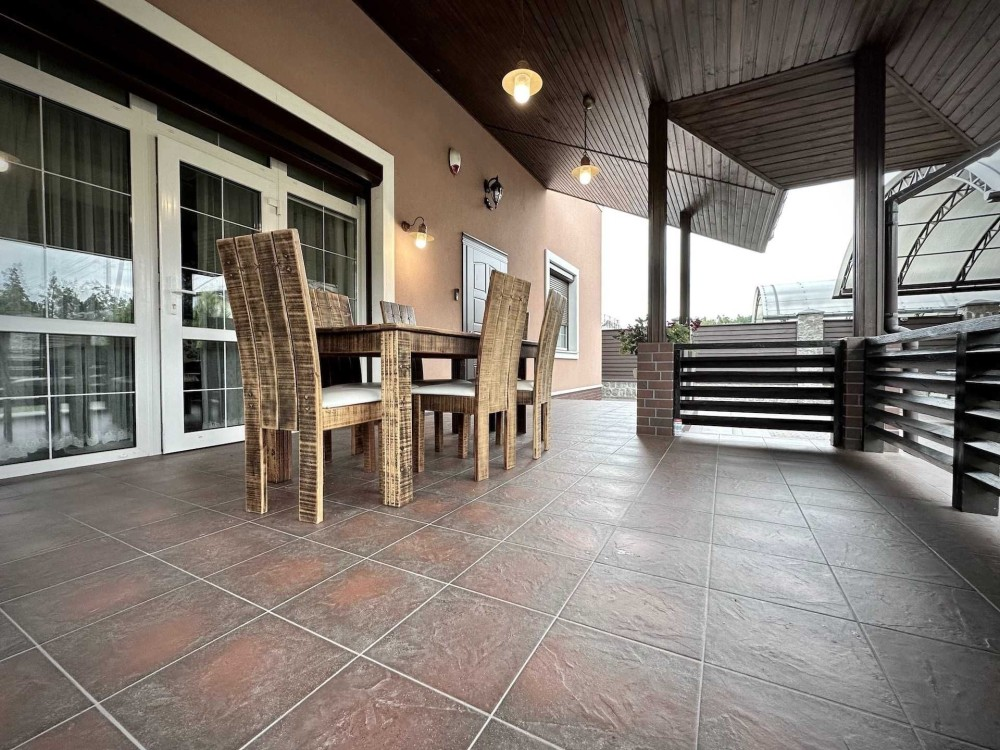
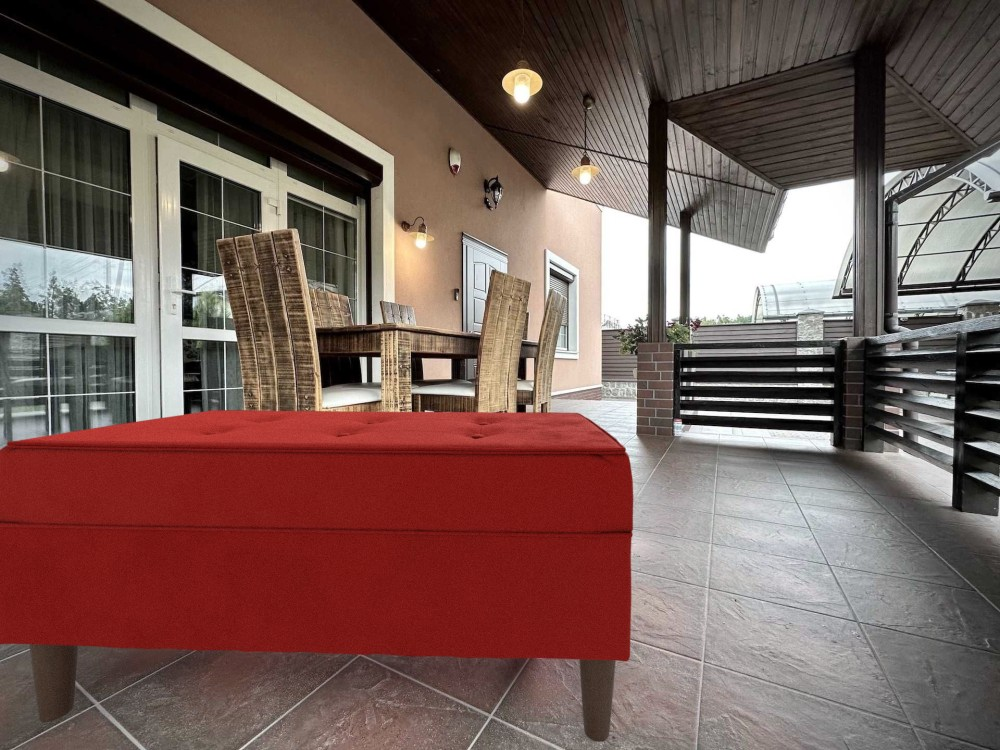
+ bench [0,409,634,743]
